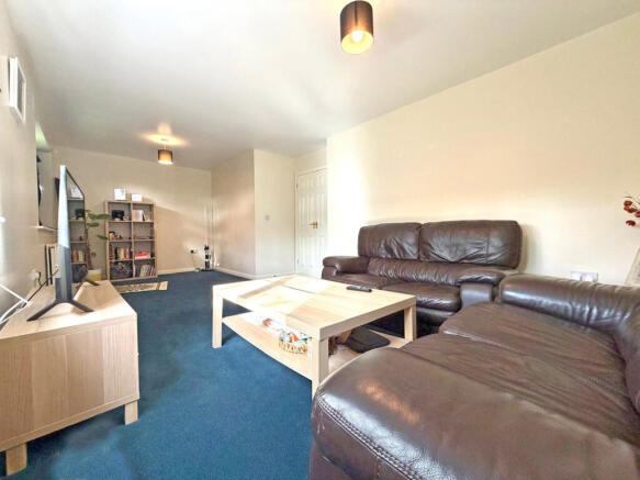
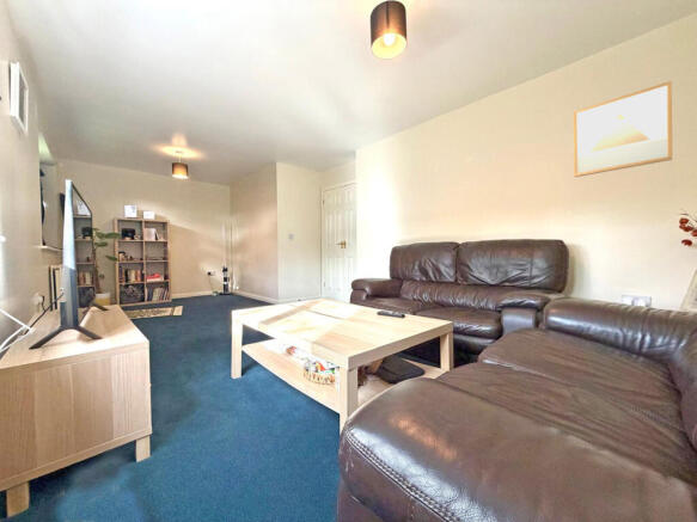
+ wall art [573,80,673,178]
